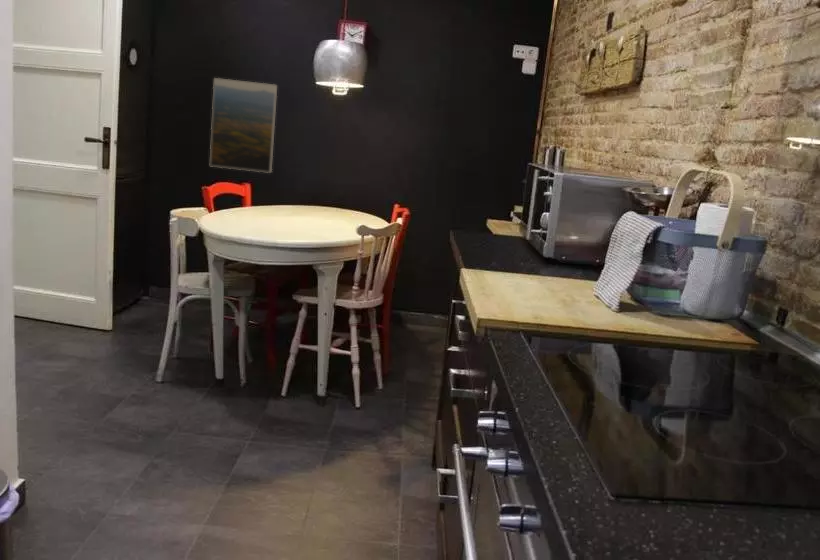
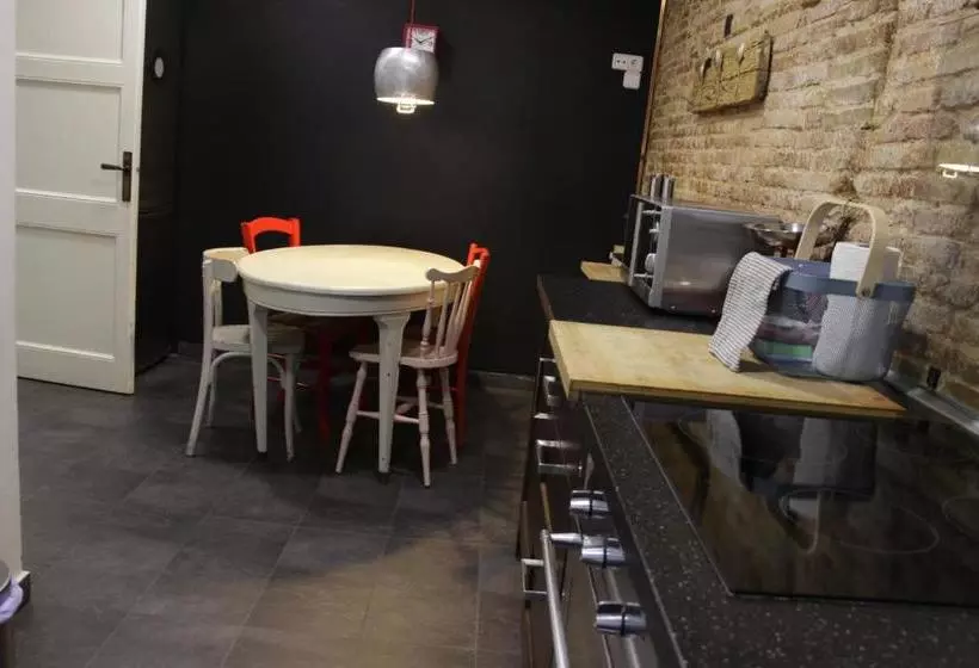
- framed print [209,77,278,174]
